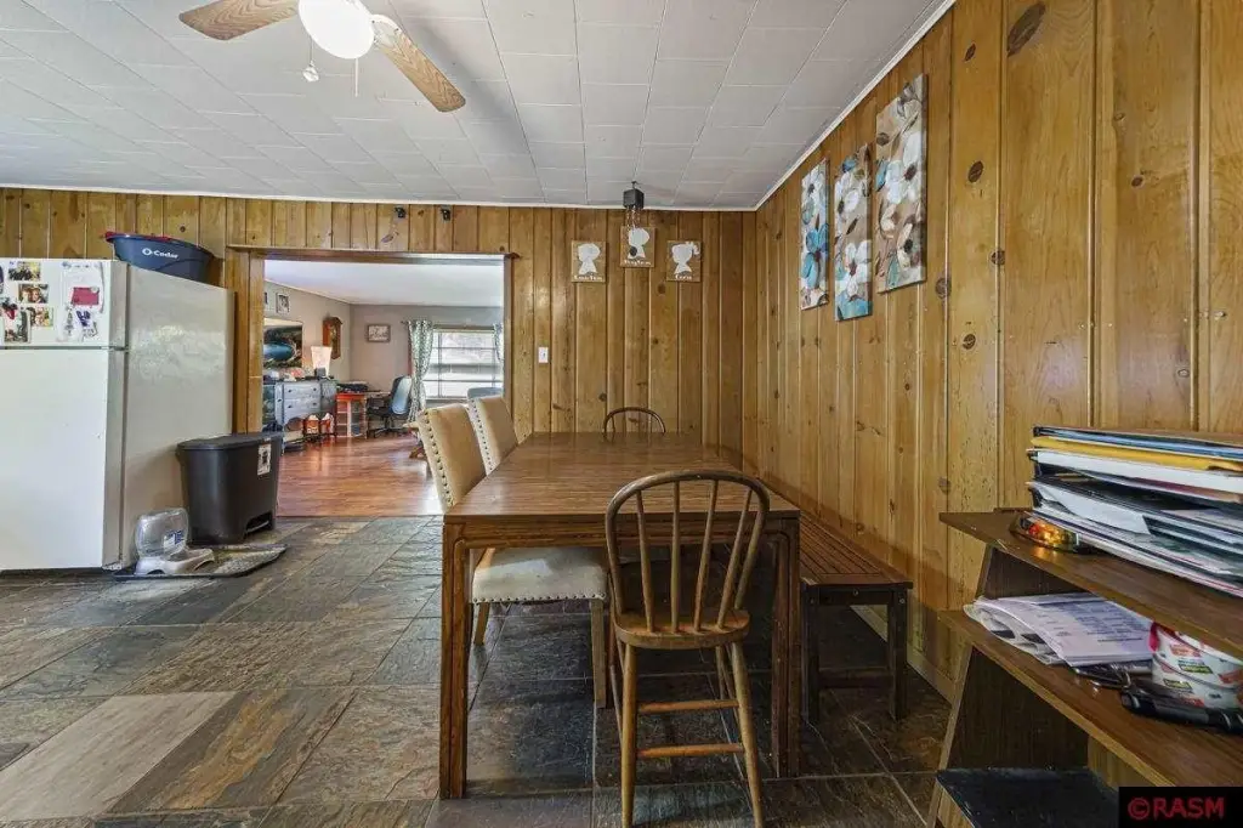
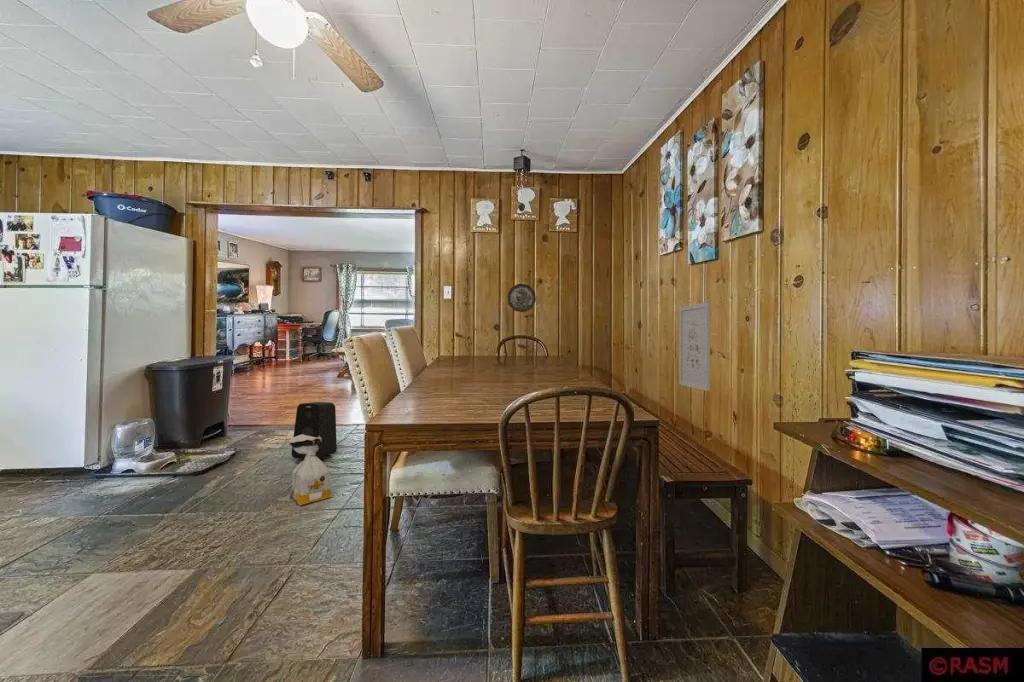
+ wall art [678,301,711,392]
+ bag [288,434,333,506]
+ decorative plate [507,283,537,313]
+ speaker [291,401,338,464]
